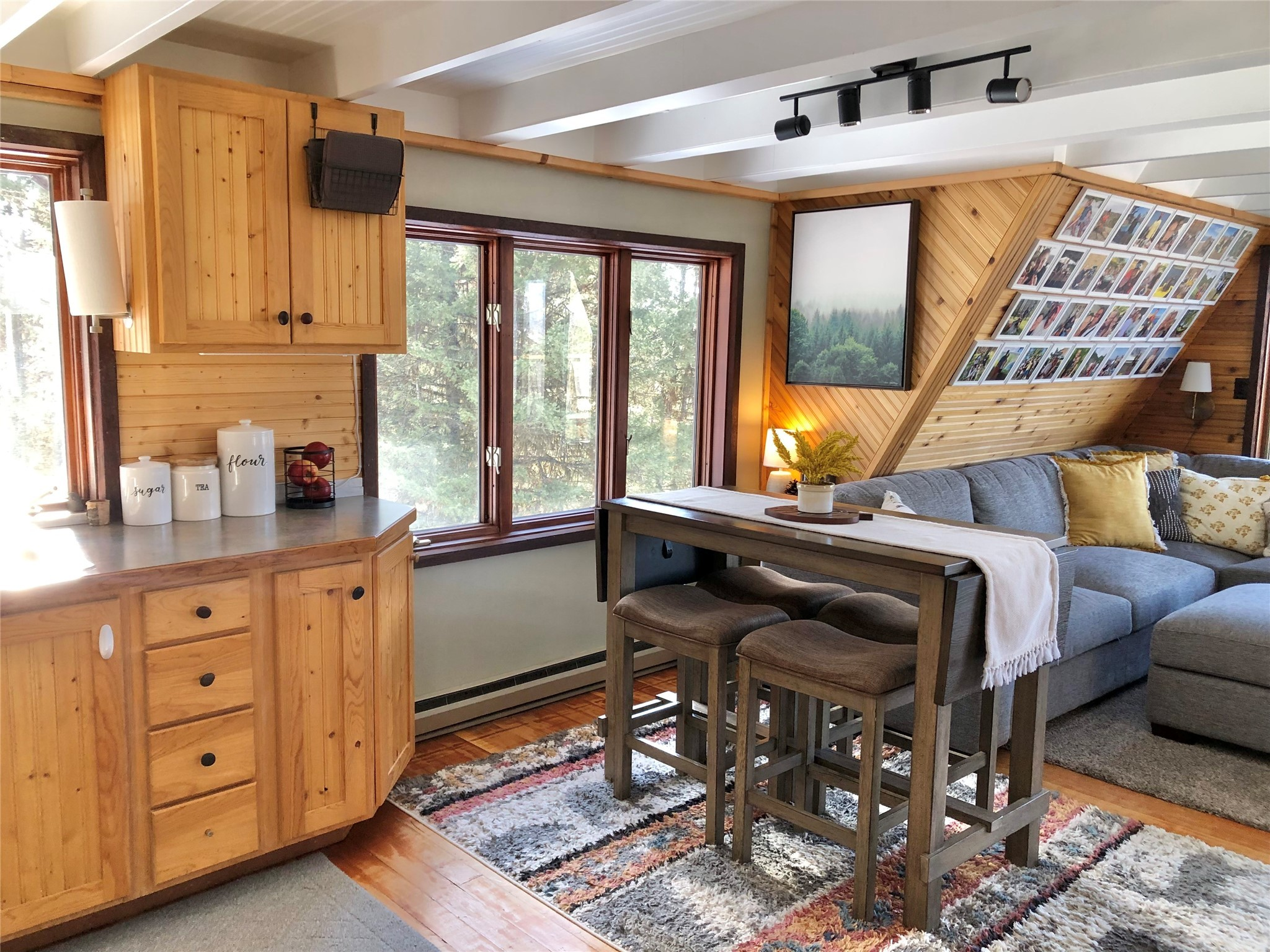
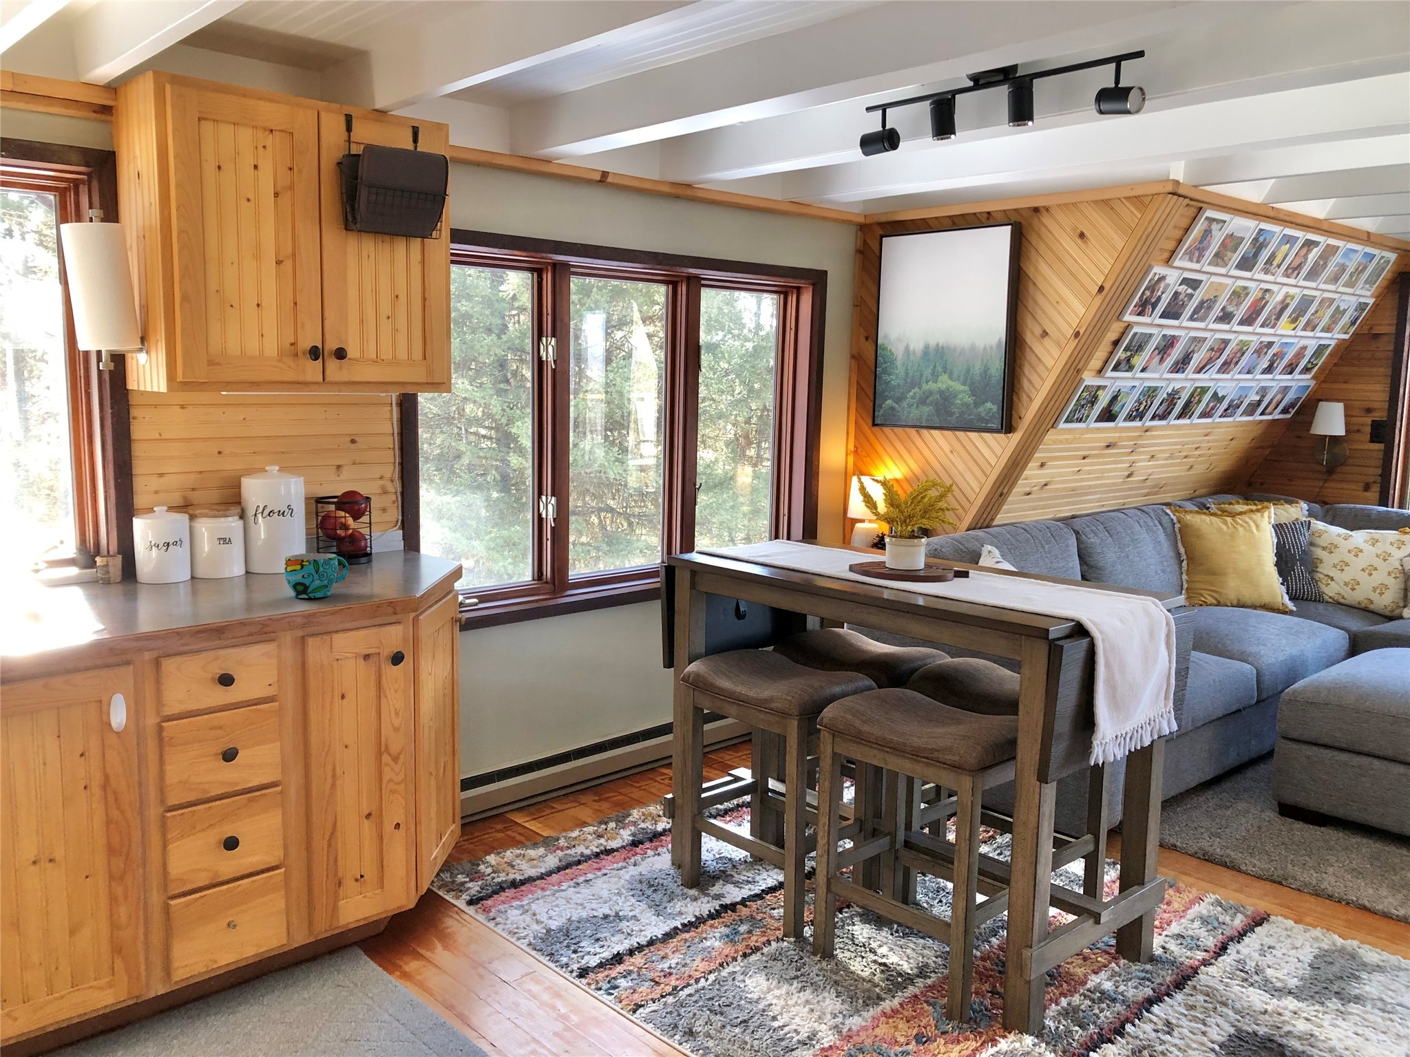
+ cup [283,553,349,598]
